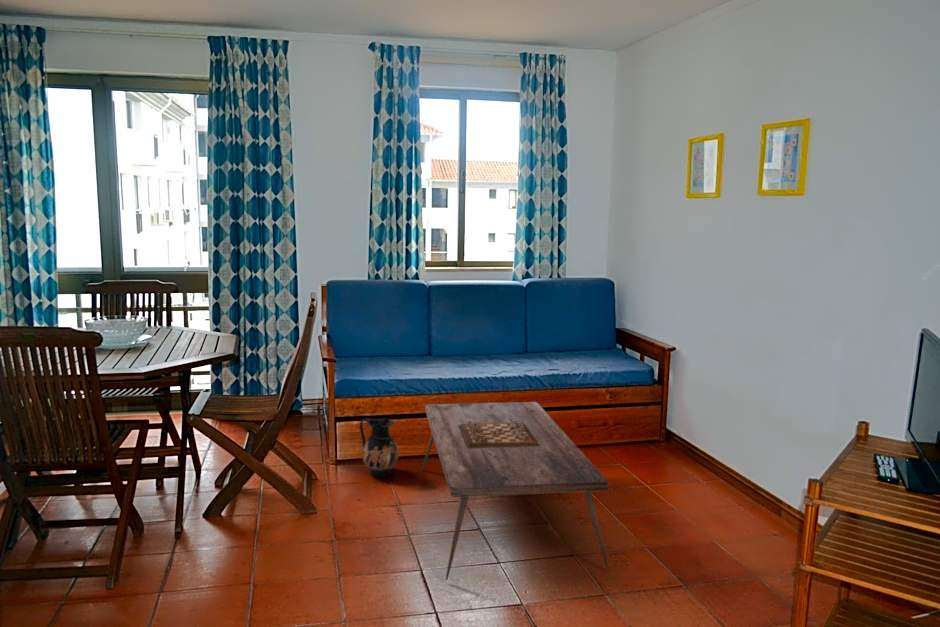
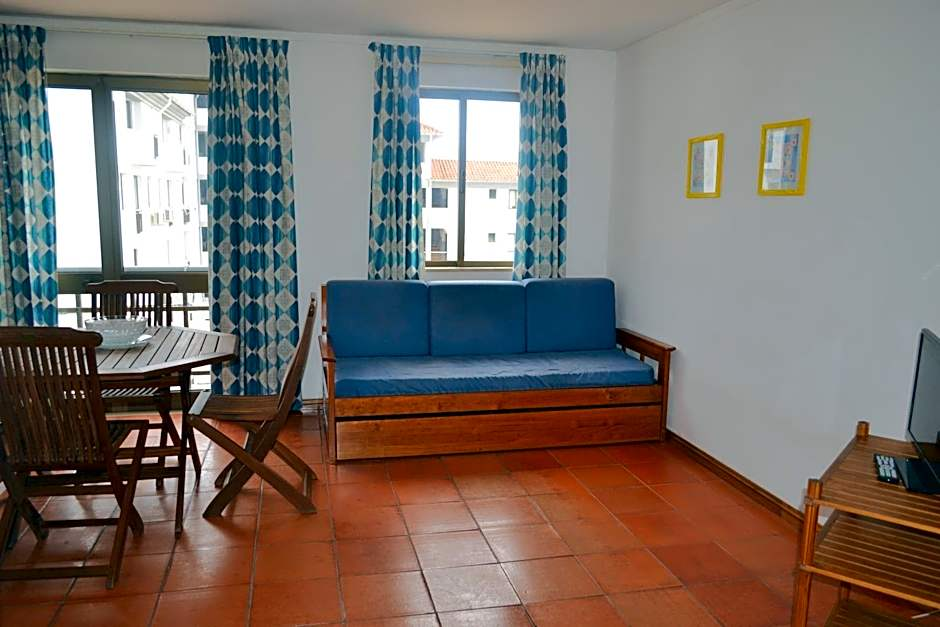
- coffee table [420,401,610,581]
- ceramic jug [359,416,400,477]
